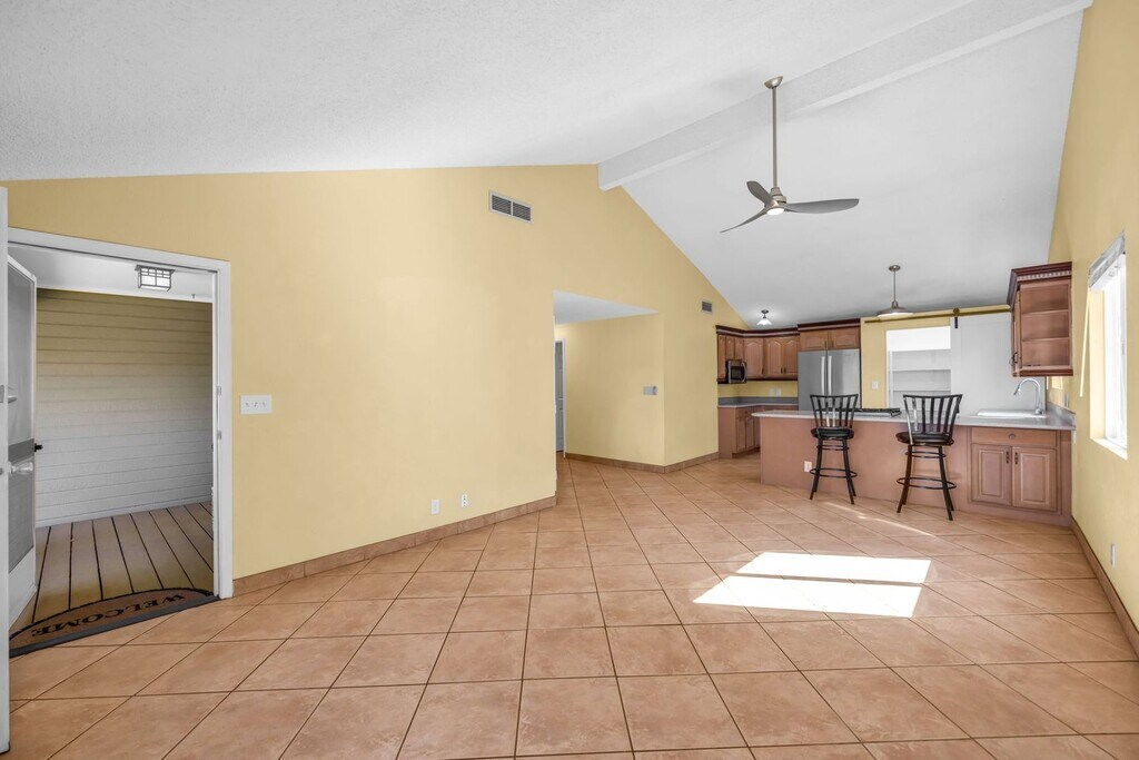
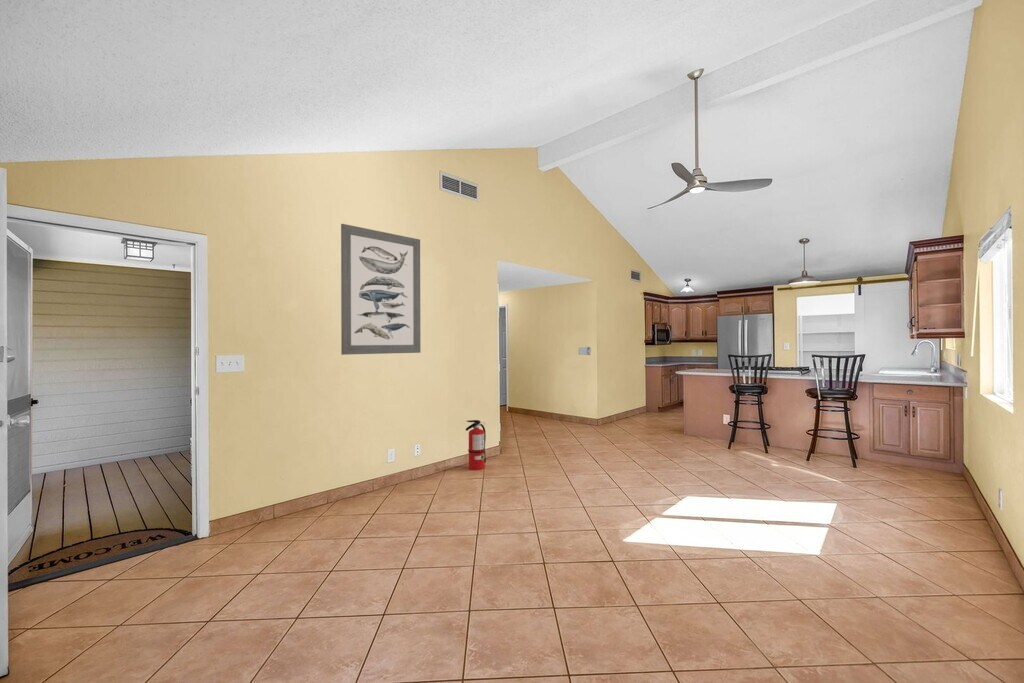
+ wall art [340,223,422,356]
+ fire extinguisher [465,419,487,471]
